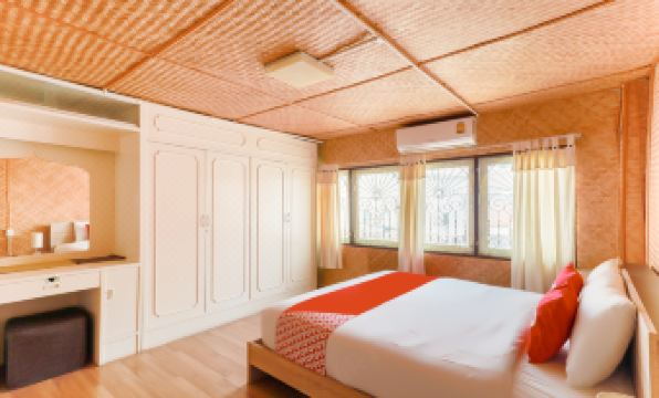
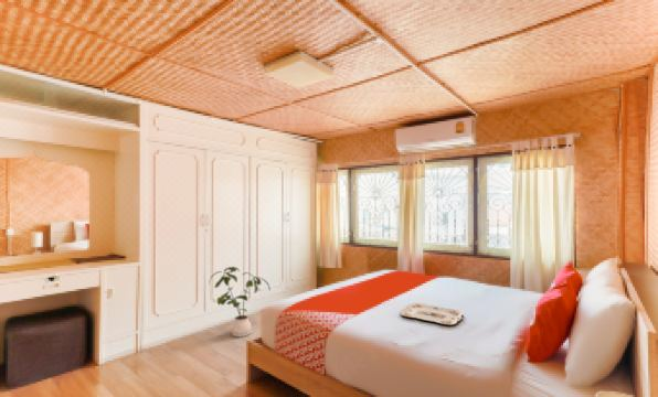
+ house plant [208,266,270,339]
+ serving tray [399,302,464,325]
